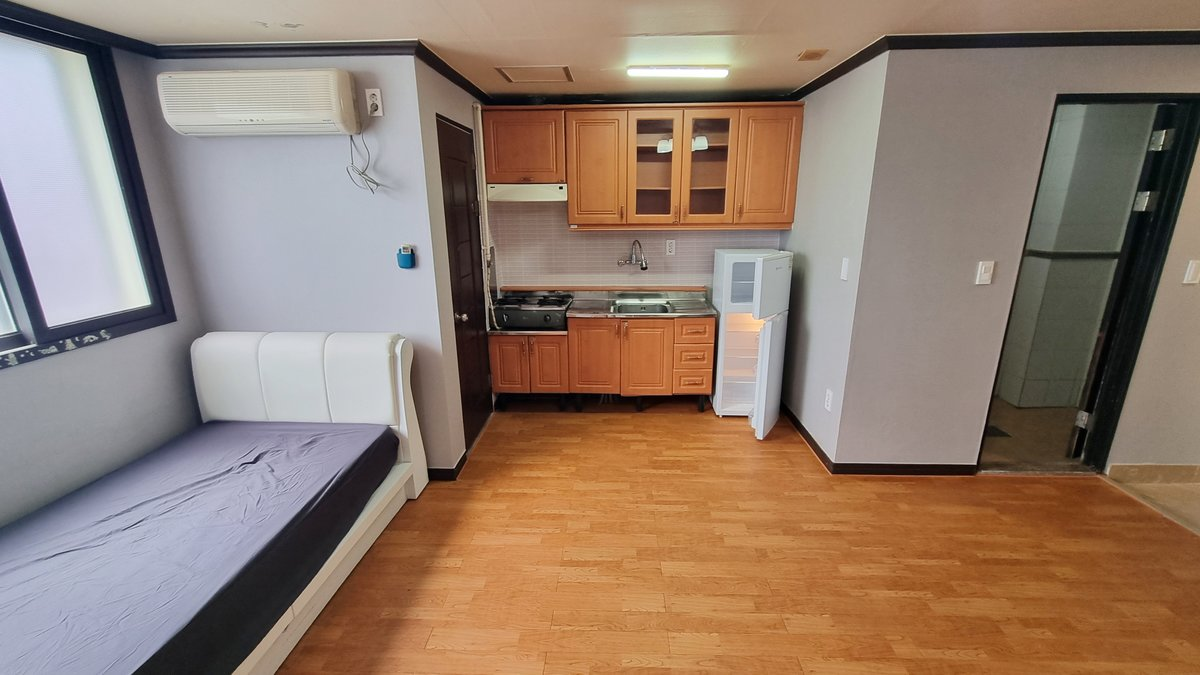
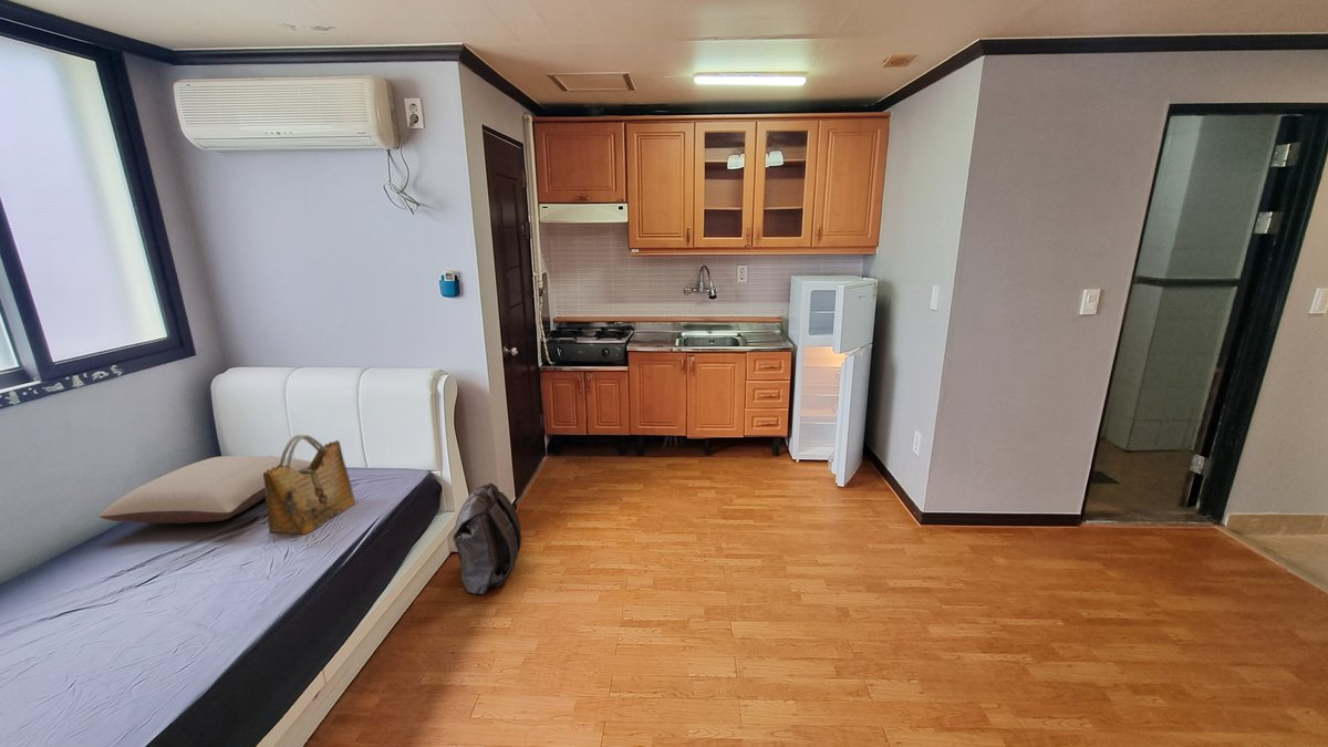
+ backpack [452,483,522,595]
+ grocery bag [263,434,356,536]
+ pillow [97,455,312,525]
